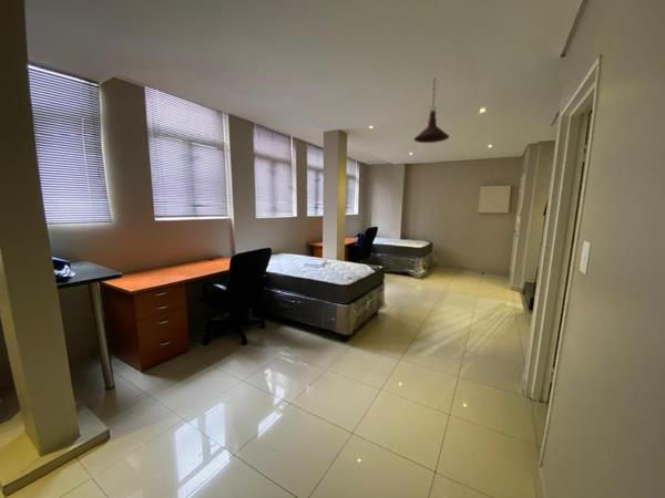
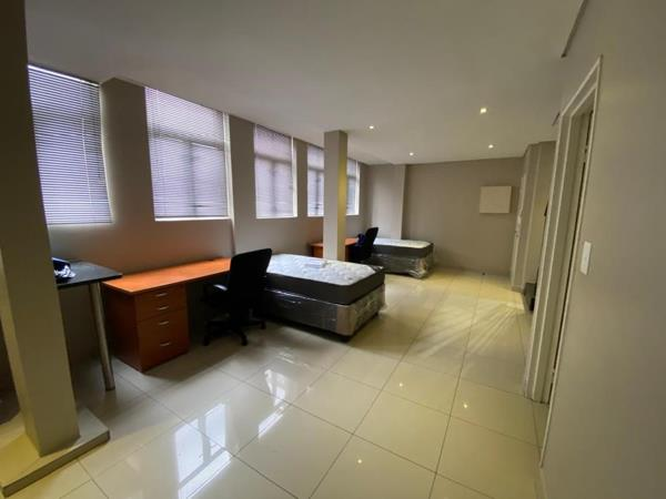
- pendant light [412,77,451,144]
